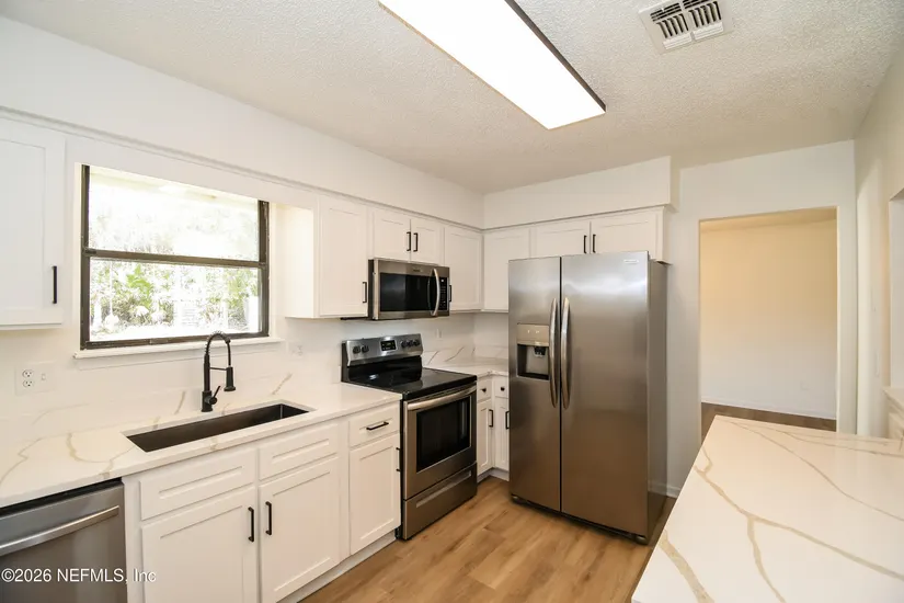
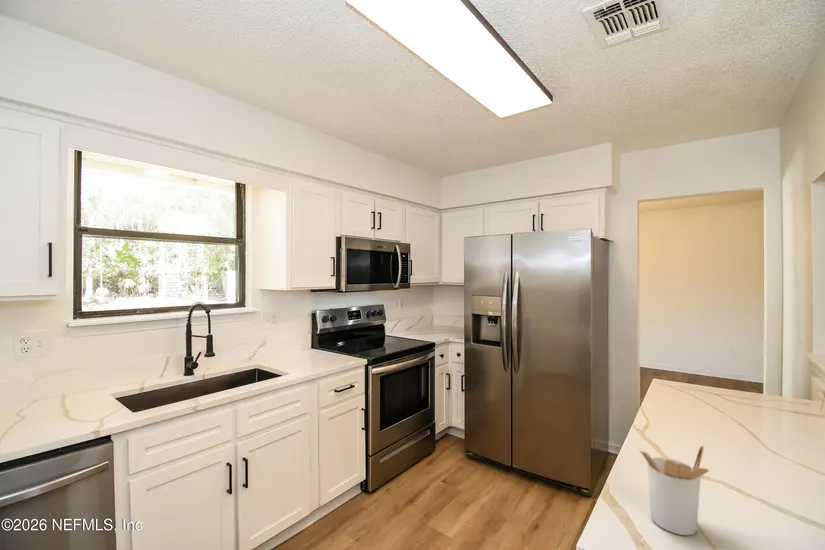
+ utensil holder [638,444,710,536]
